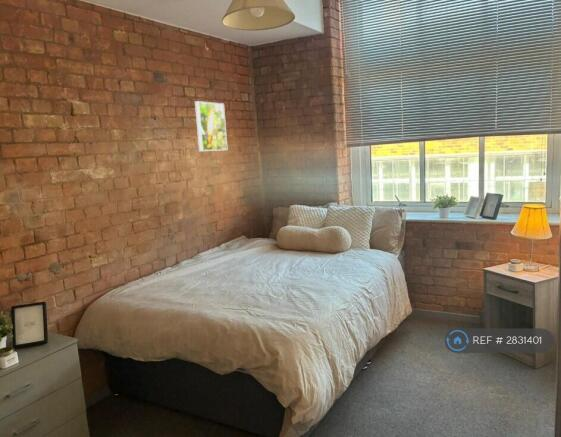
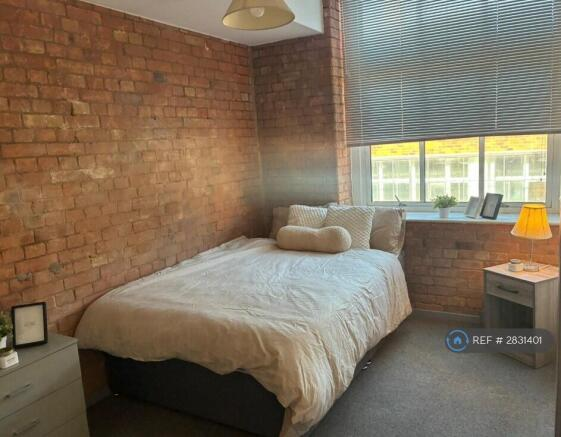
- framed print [194,100,229,152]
